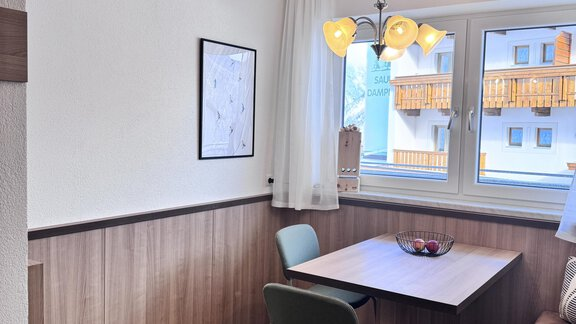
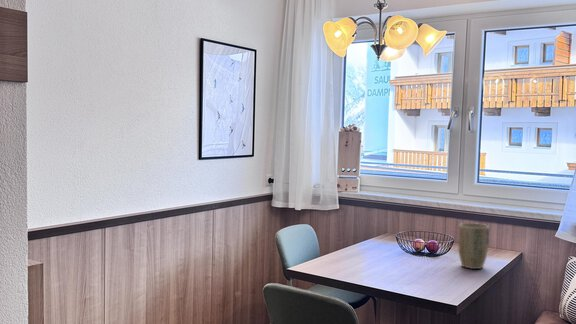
+ plant pot [457,222,490,270]
